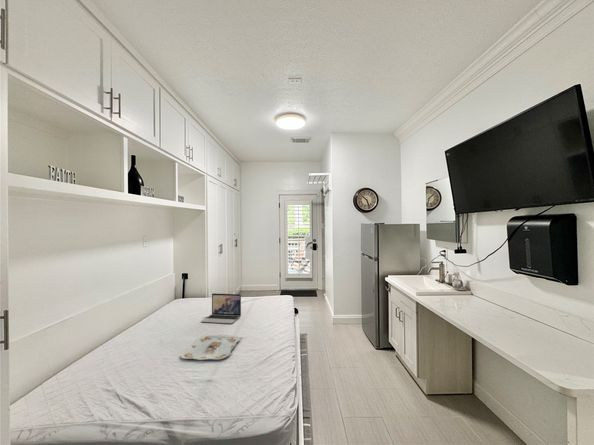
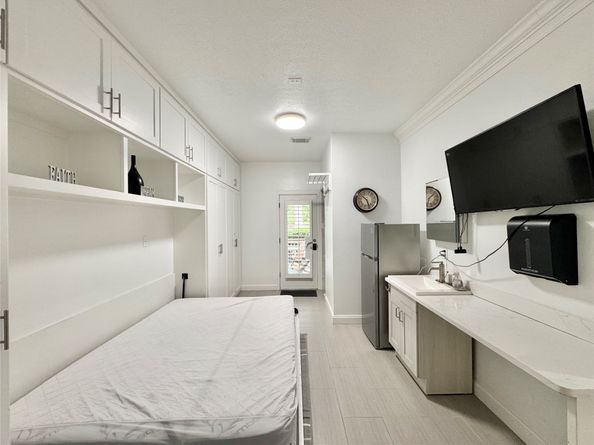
- serving tray [179,333,241,361]
- laptop [200,292,242,324]
